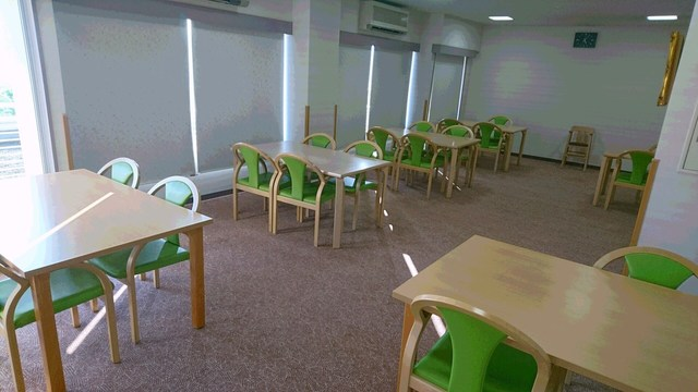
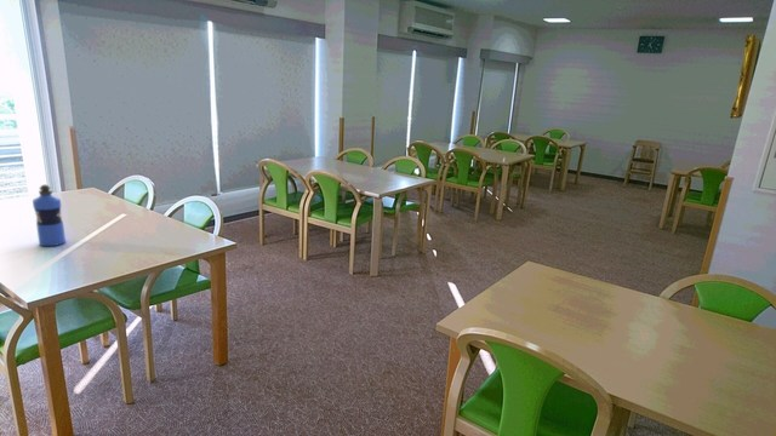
+ water bottle [32,184,67,247]
